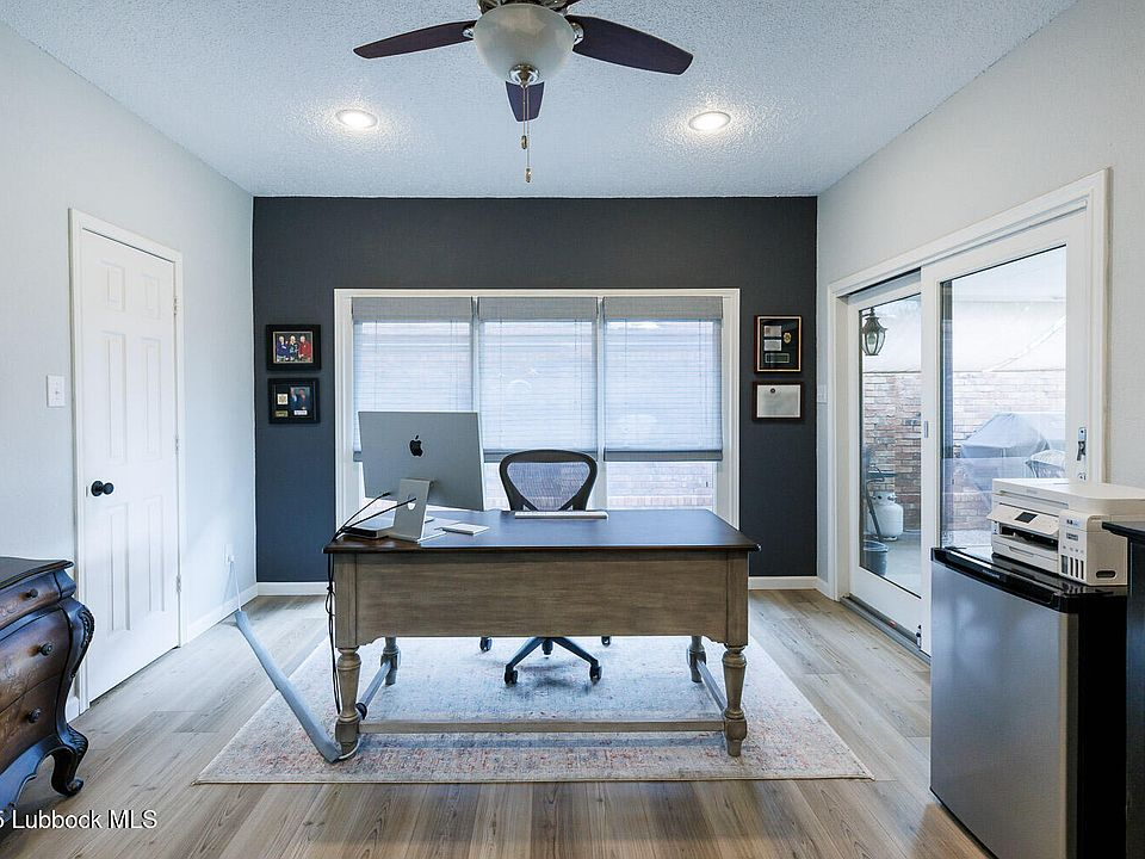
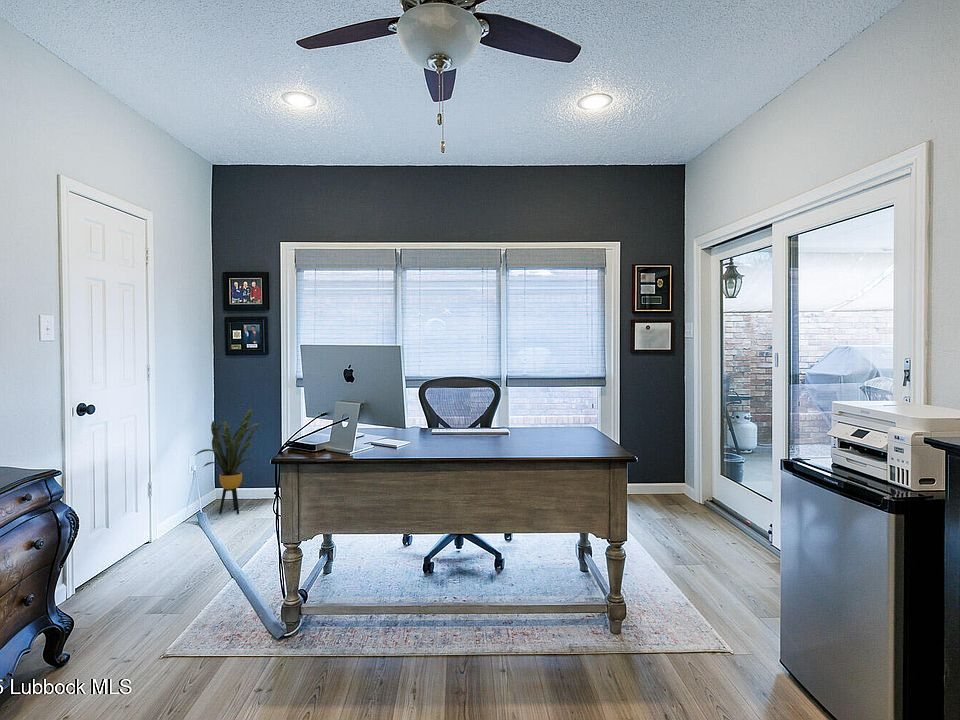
+ house plant [195,407,266,515]
